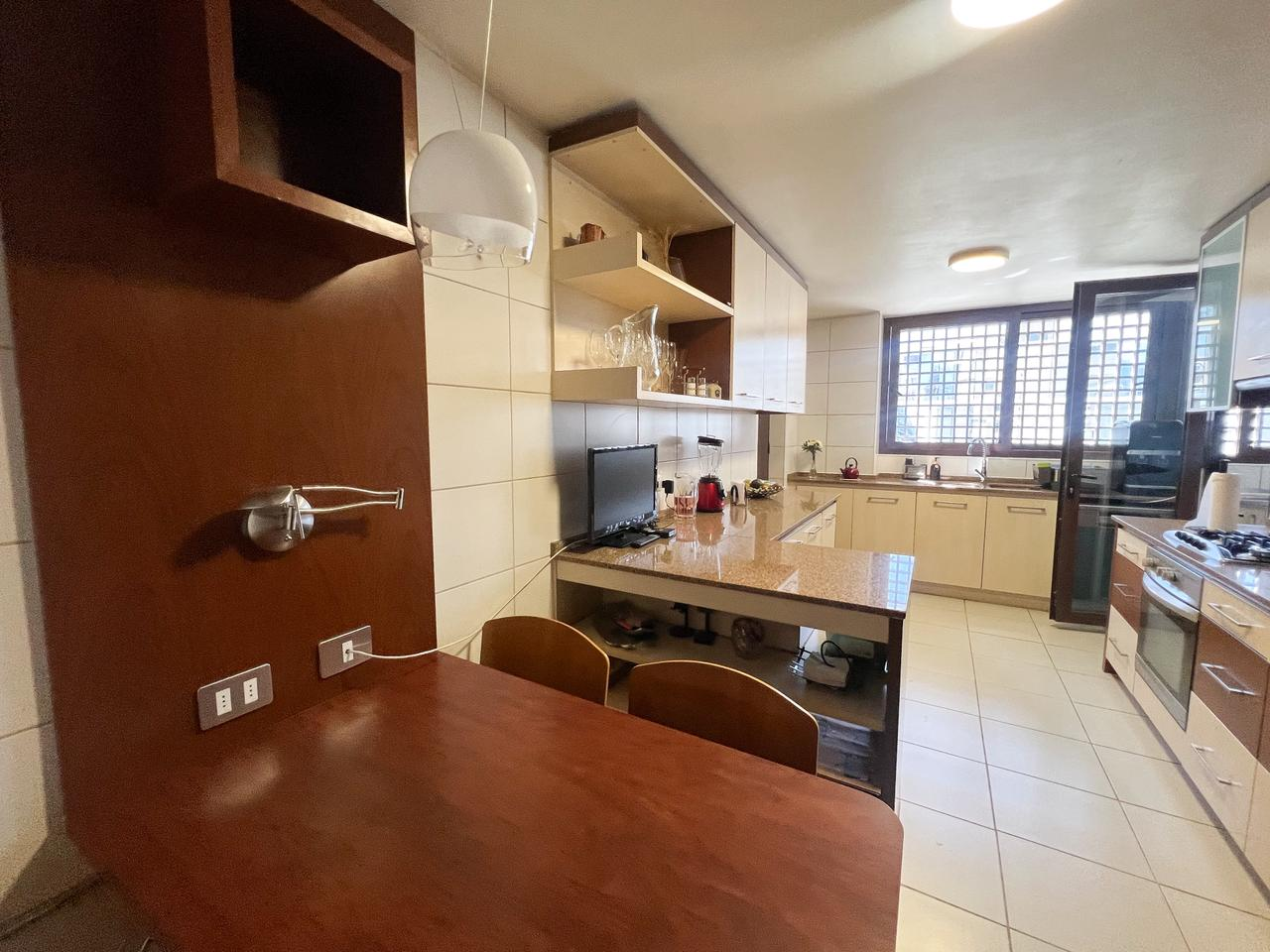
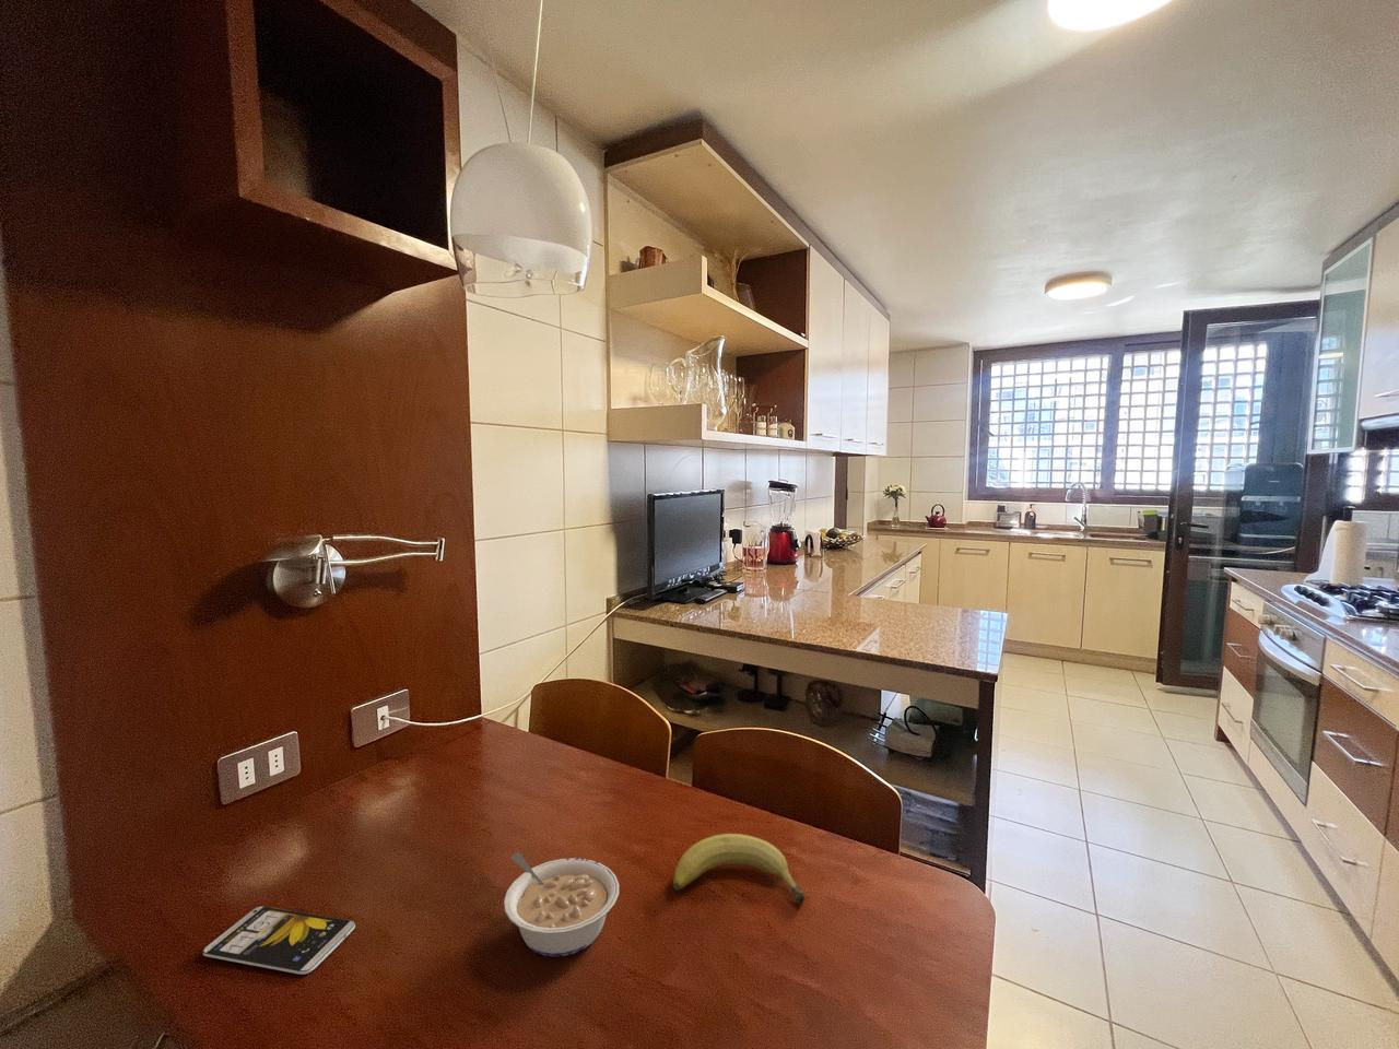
+ legume [502,852,620,959]
+ smartphone [203,906,356,976]
+ fruit [672,833,806,905]
